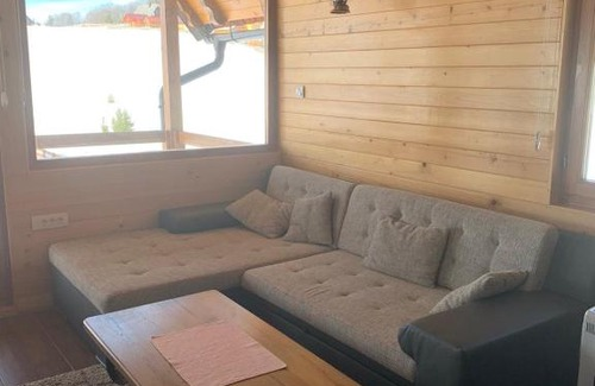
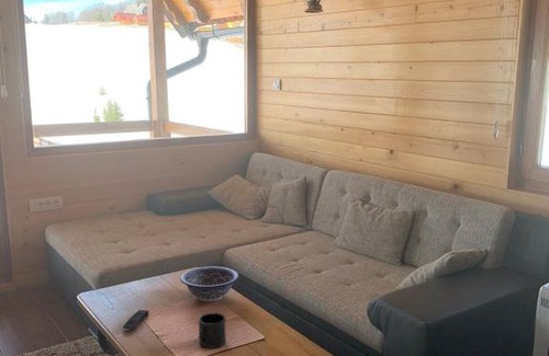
+ decorative bowl [179,265,240,302]
+ mug [198,312,227,349]
+ remote control [122,309,149,332]
